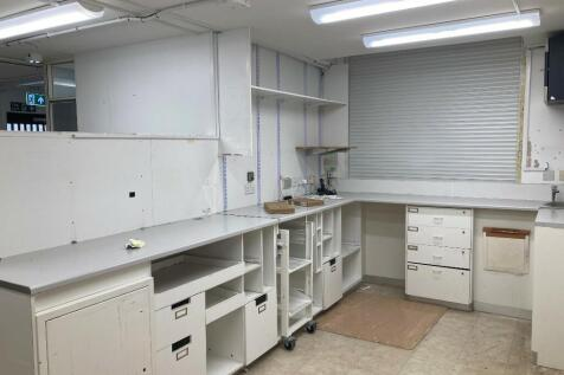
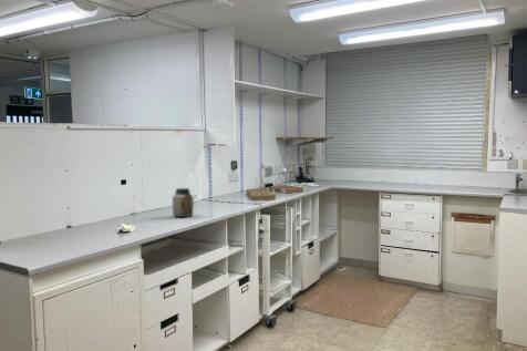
+ jar [172,187,195,219]
